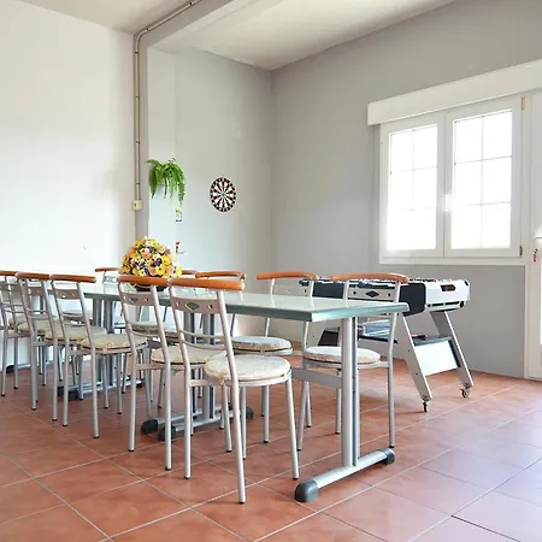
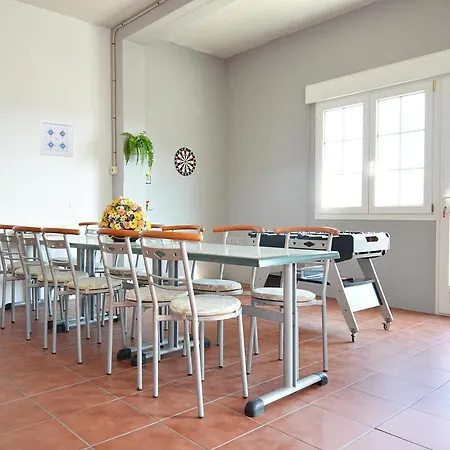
+ wall art [38,119,74,158]
